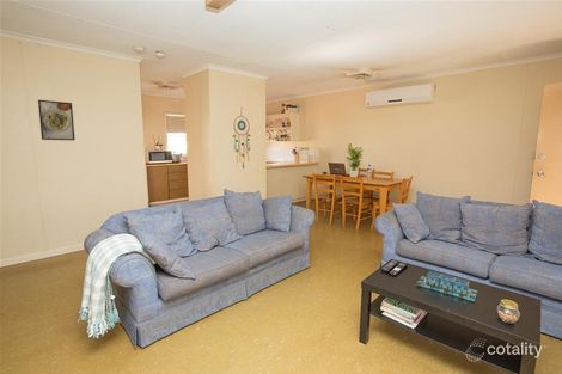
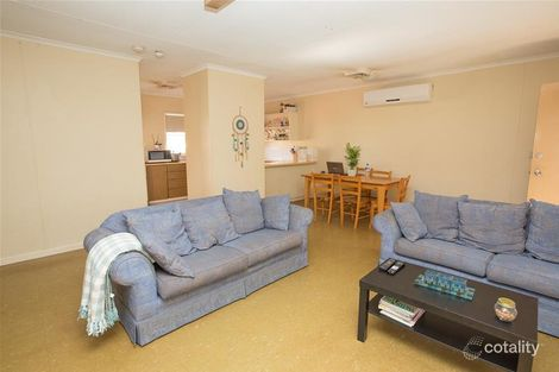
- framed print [37,99,75,141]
